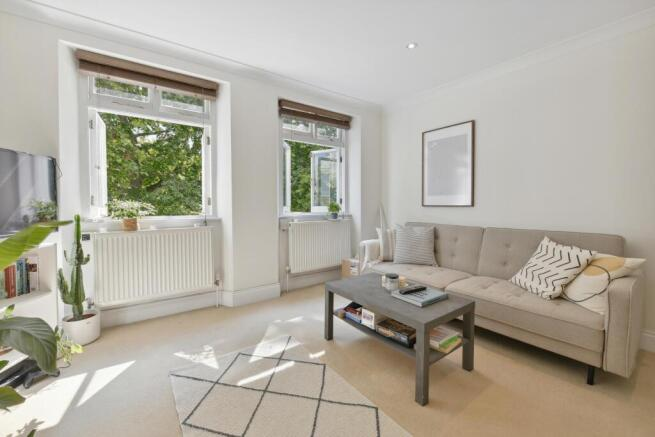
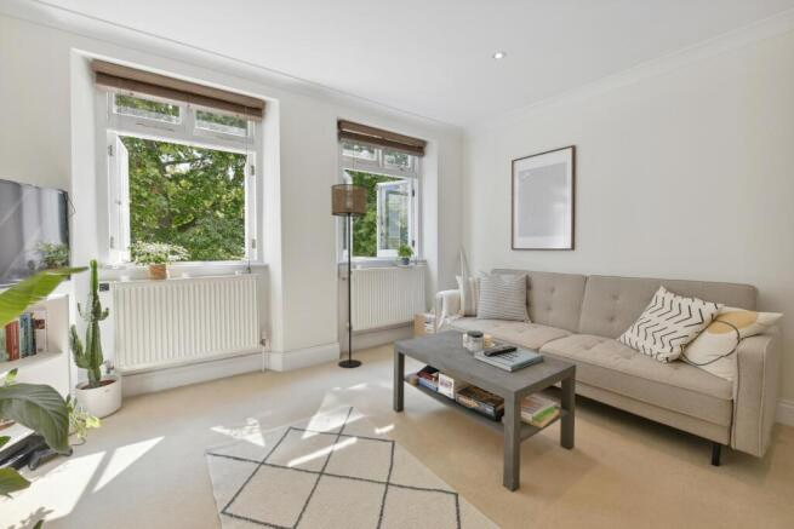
+ floor lamp [330,183,367,368]
